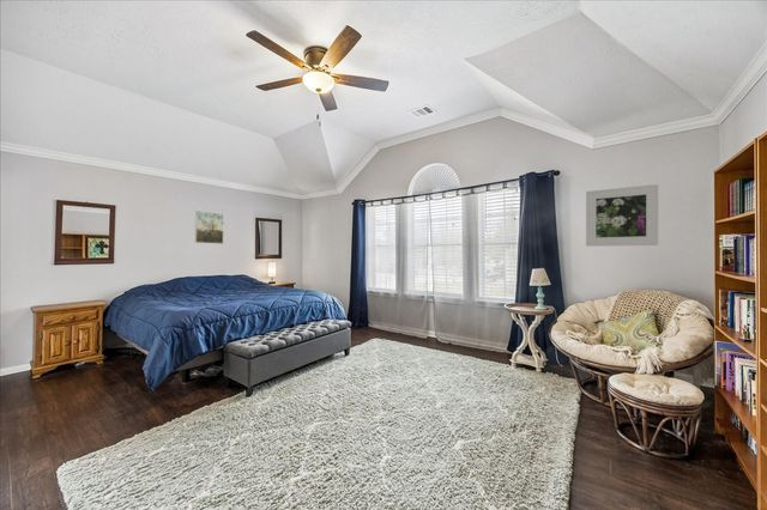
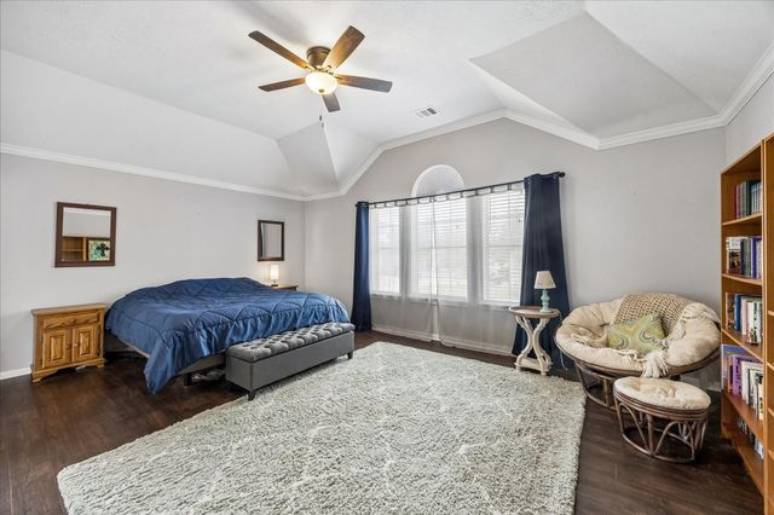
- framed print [585,183,659,248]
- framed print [194,210,225,245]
